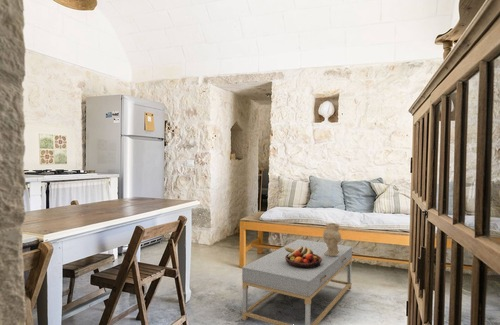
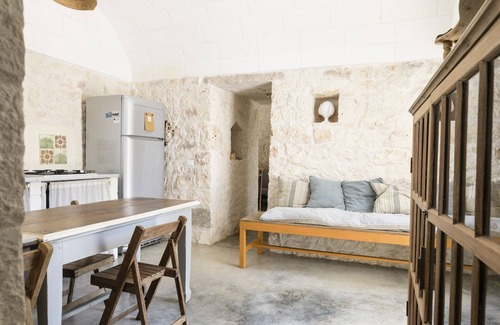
- fruit bowl [285,246,322,269]
- coffee table [241,238,353,325]
- decorative vase [322,222,342,256]
